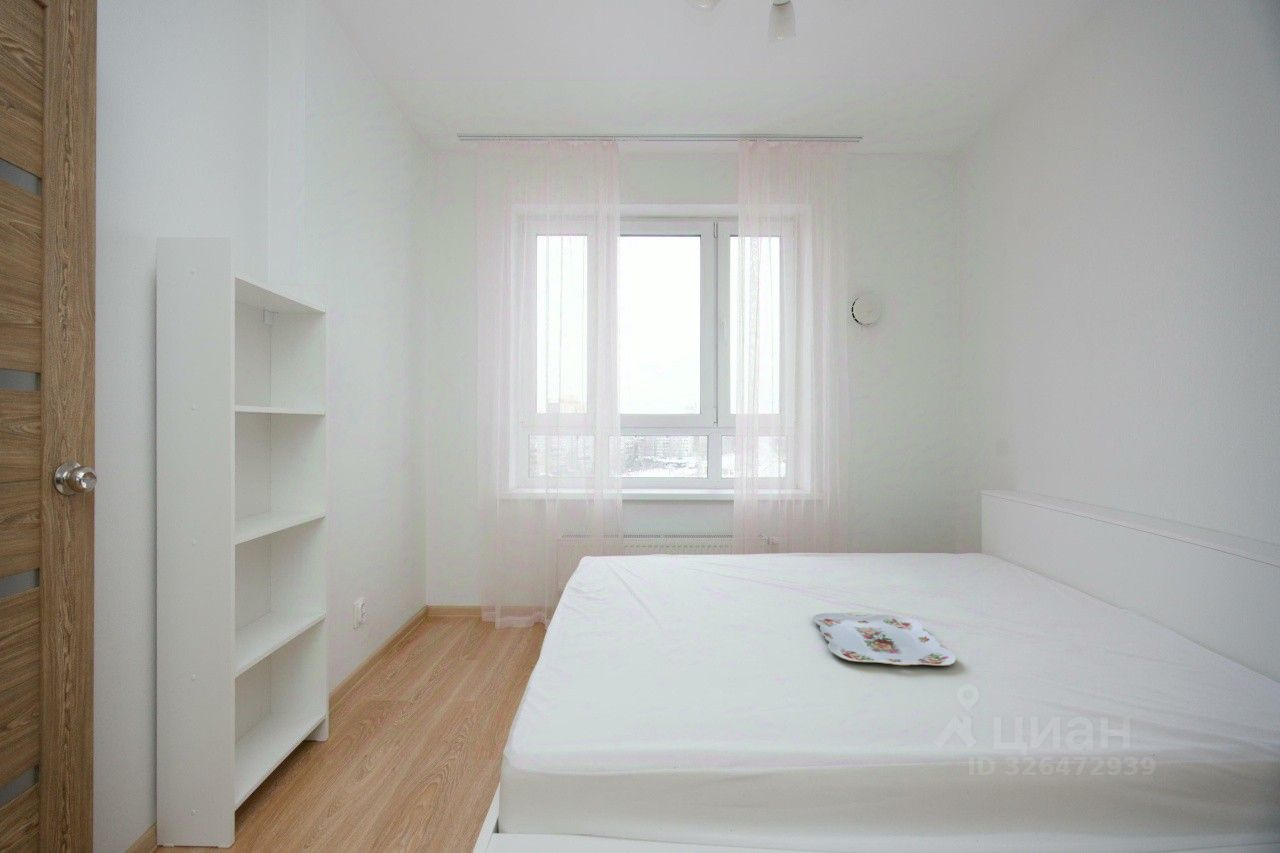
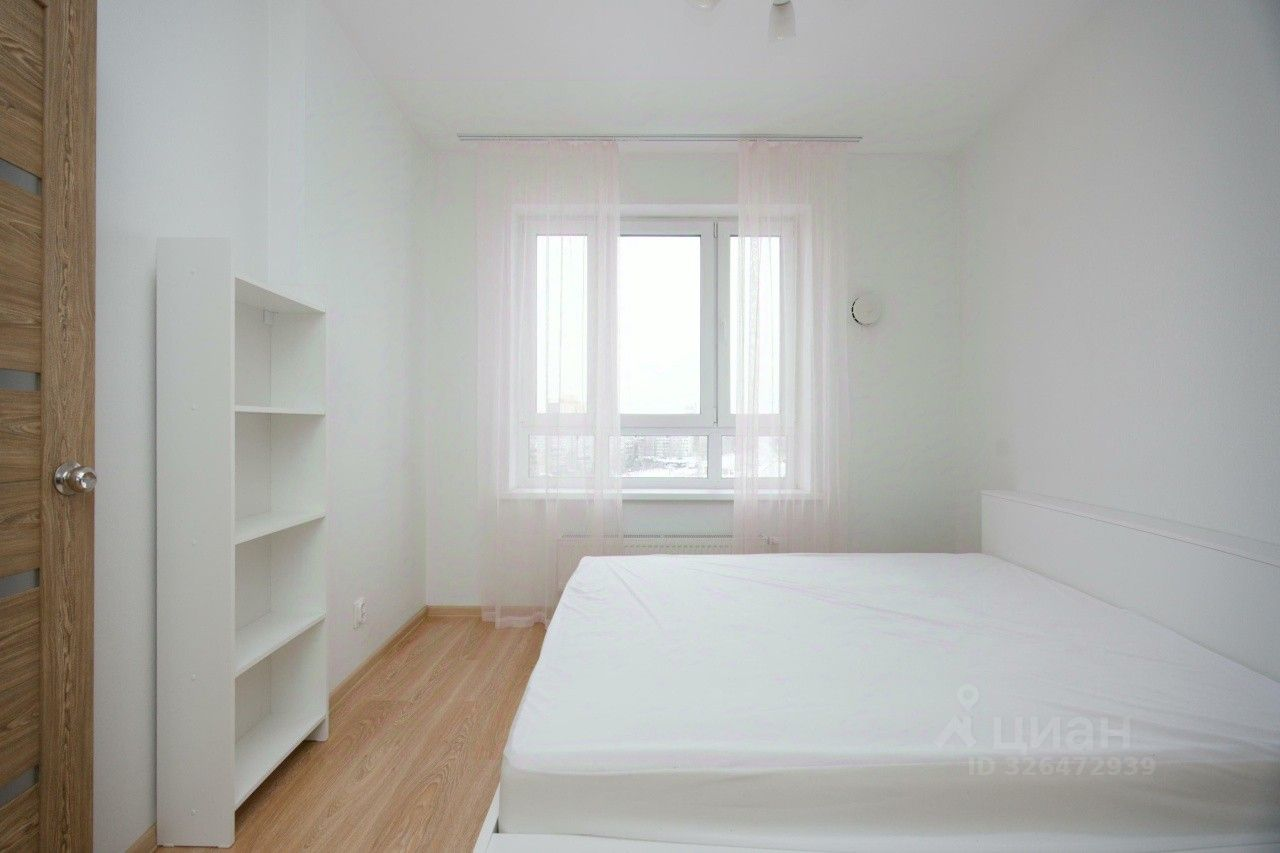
- serving tray [812,611,957,667]
